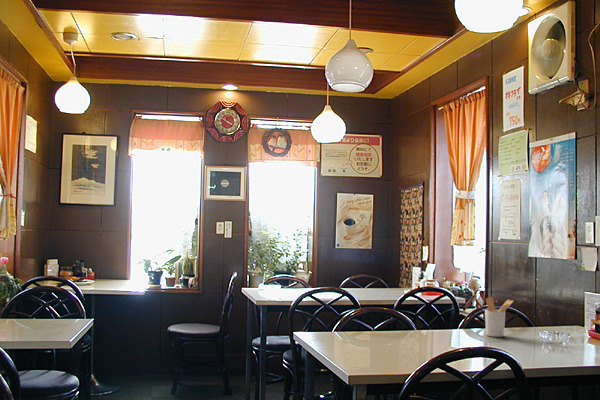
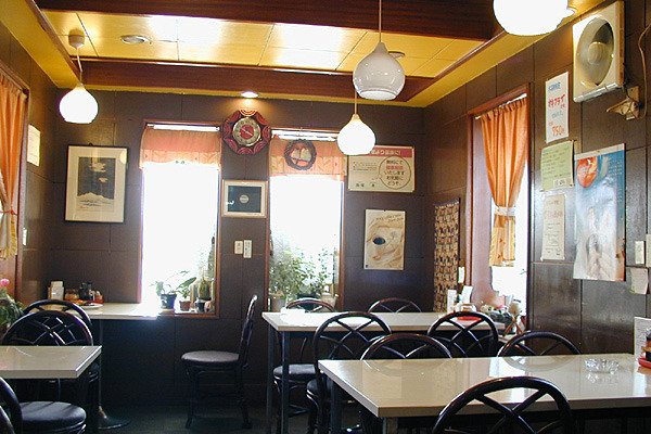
- utensil holder [484,296,514,338]
